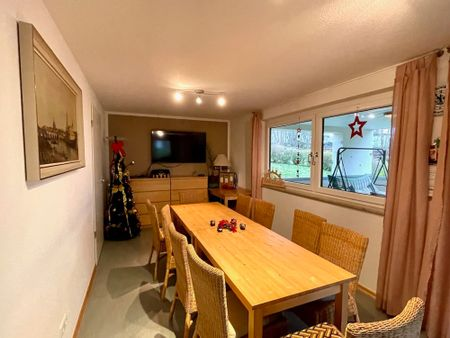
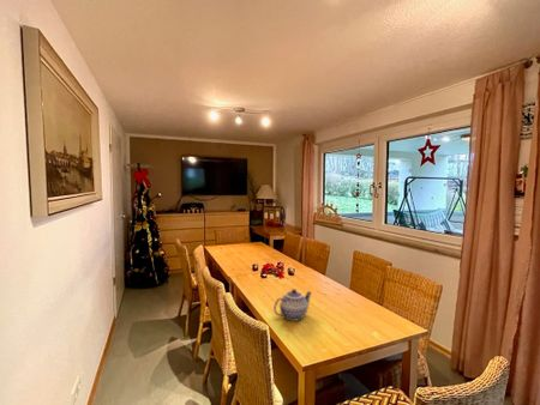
+ teapot [272,288,313,322]
